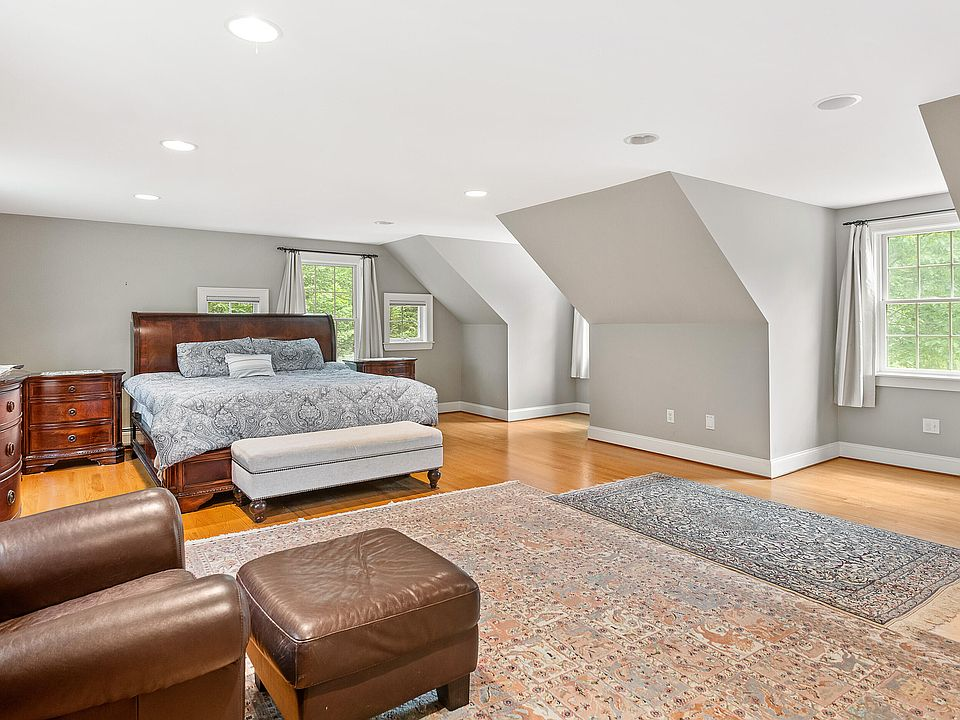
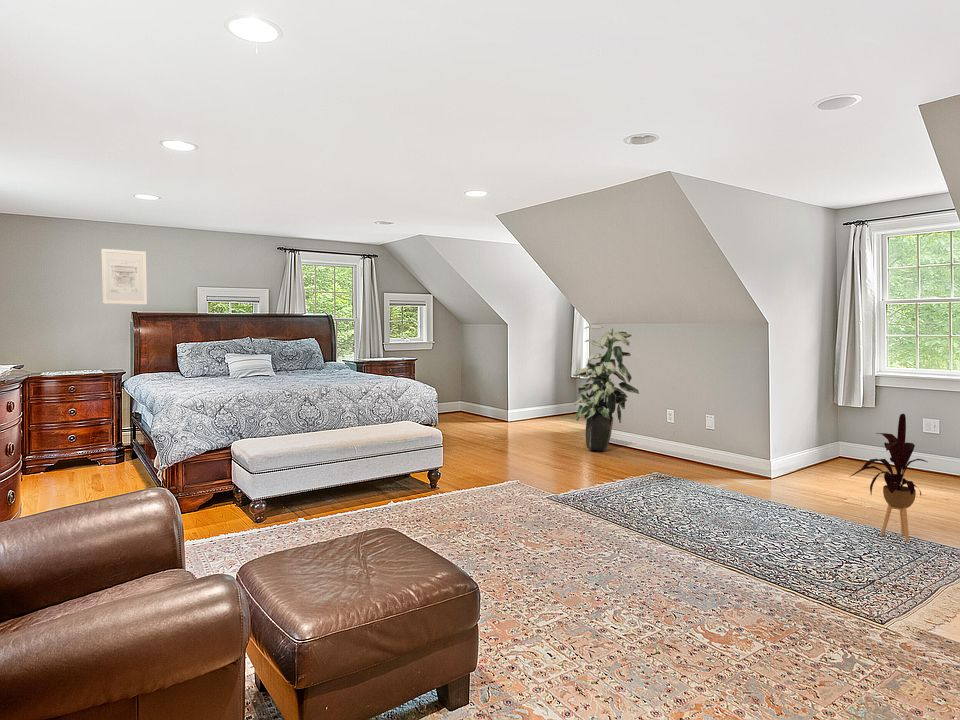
+ wall art [100,248,148,305]
+ indoor plant [571,324,640,452]
+ house plant [849,413,928,543]
